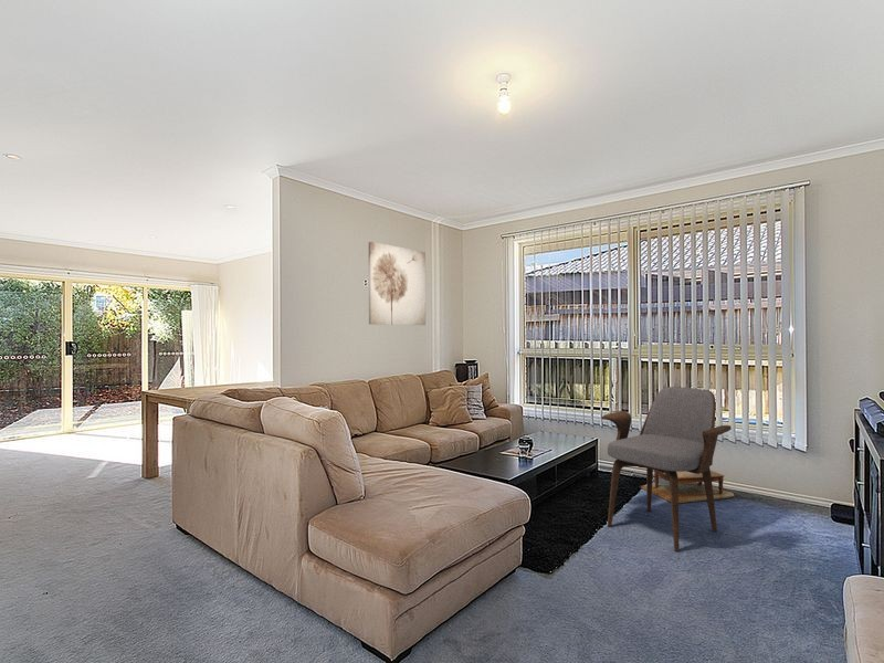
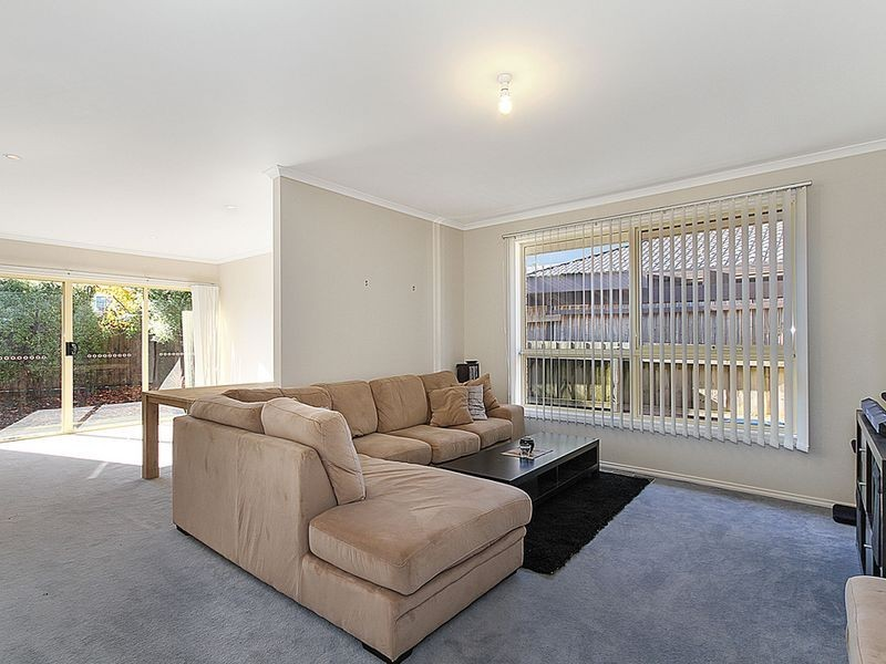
- armchair [601,386,733,552]
- wall art [368,241,427,326]
- footstool [640,470,735,504]
